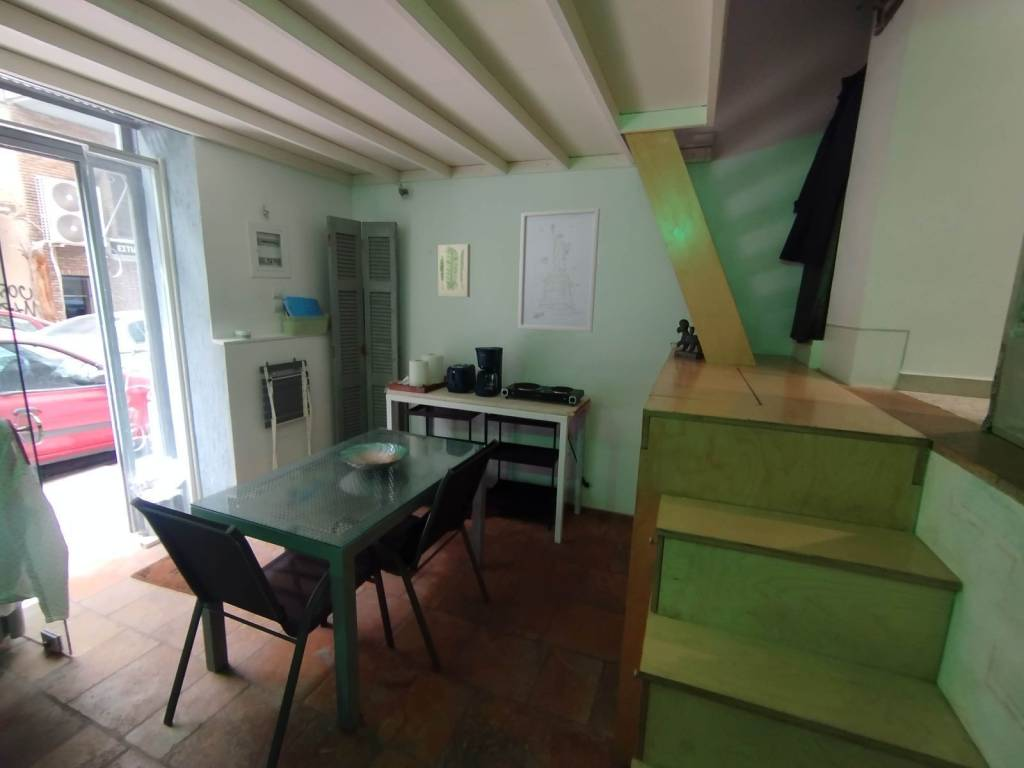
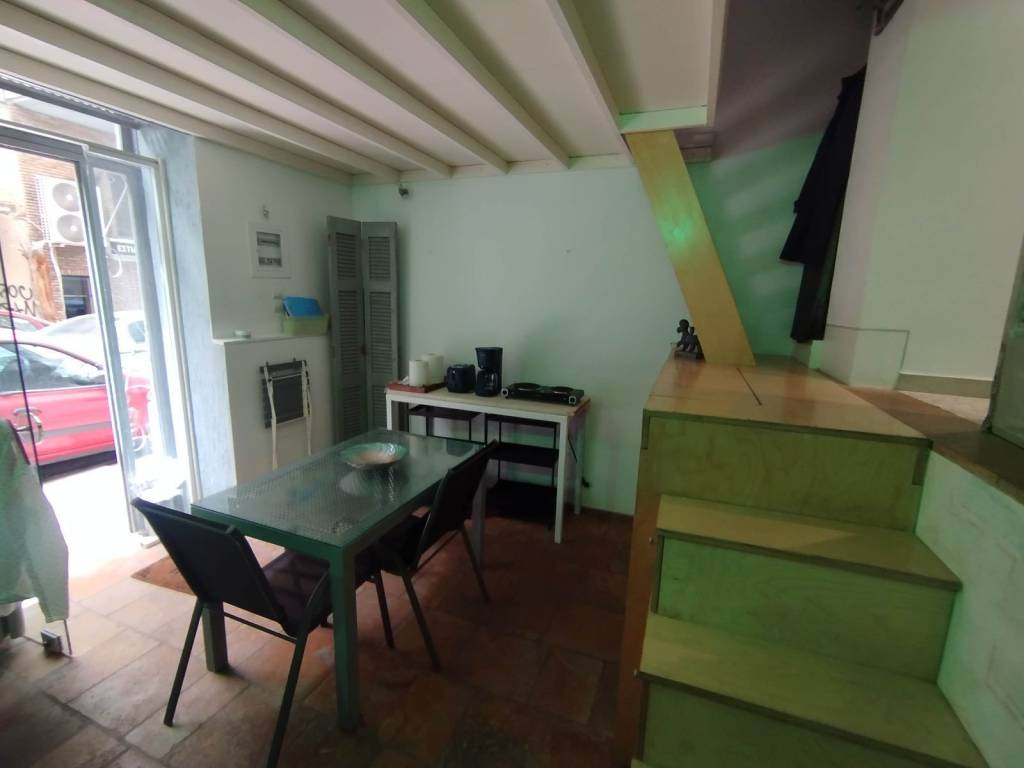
- wall art [437,243,471,298]
- wall art [517,207,601,333]
